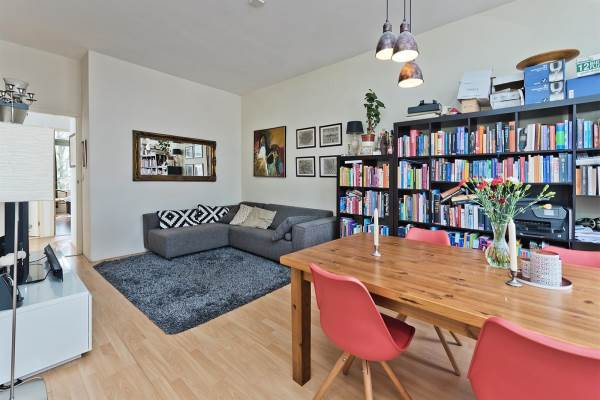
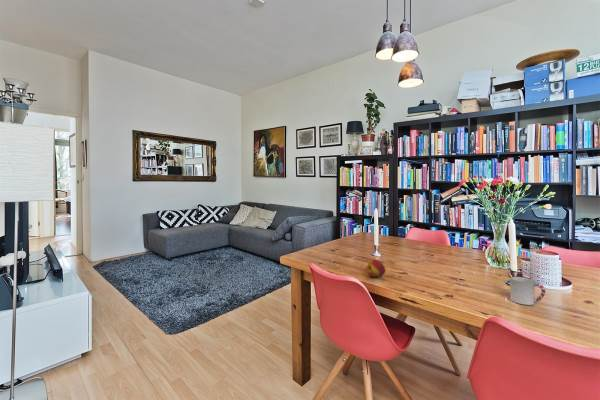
+ cup [509,276,547,306]
+ fruit [365,259,386,278]
